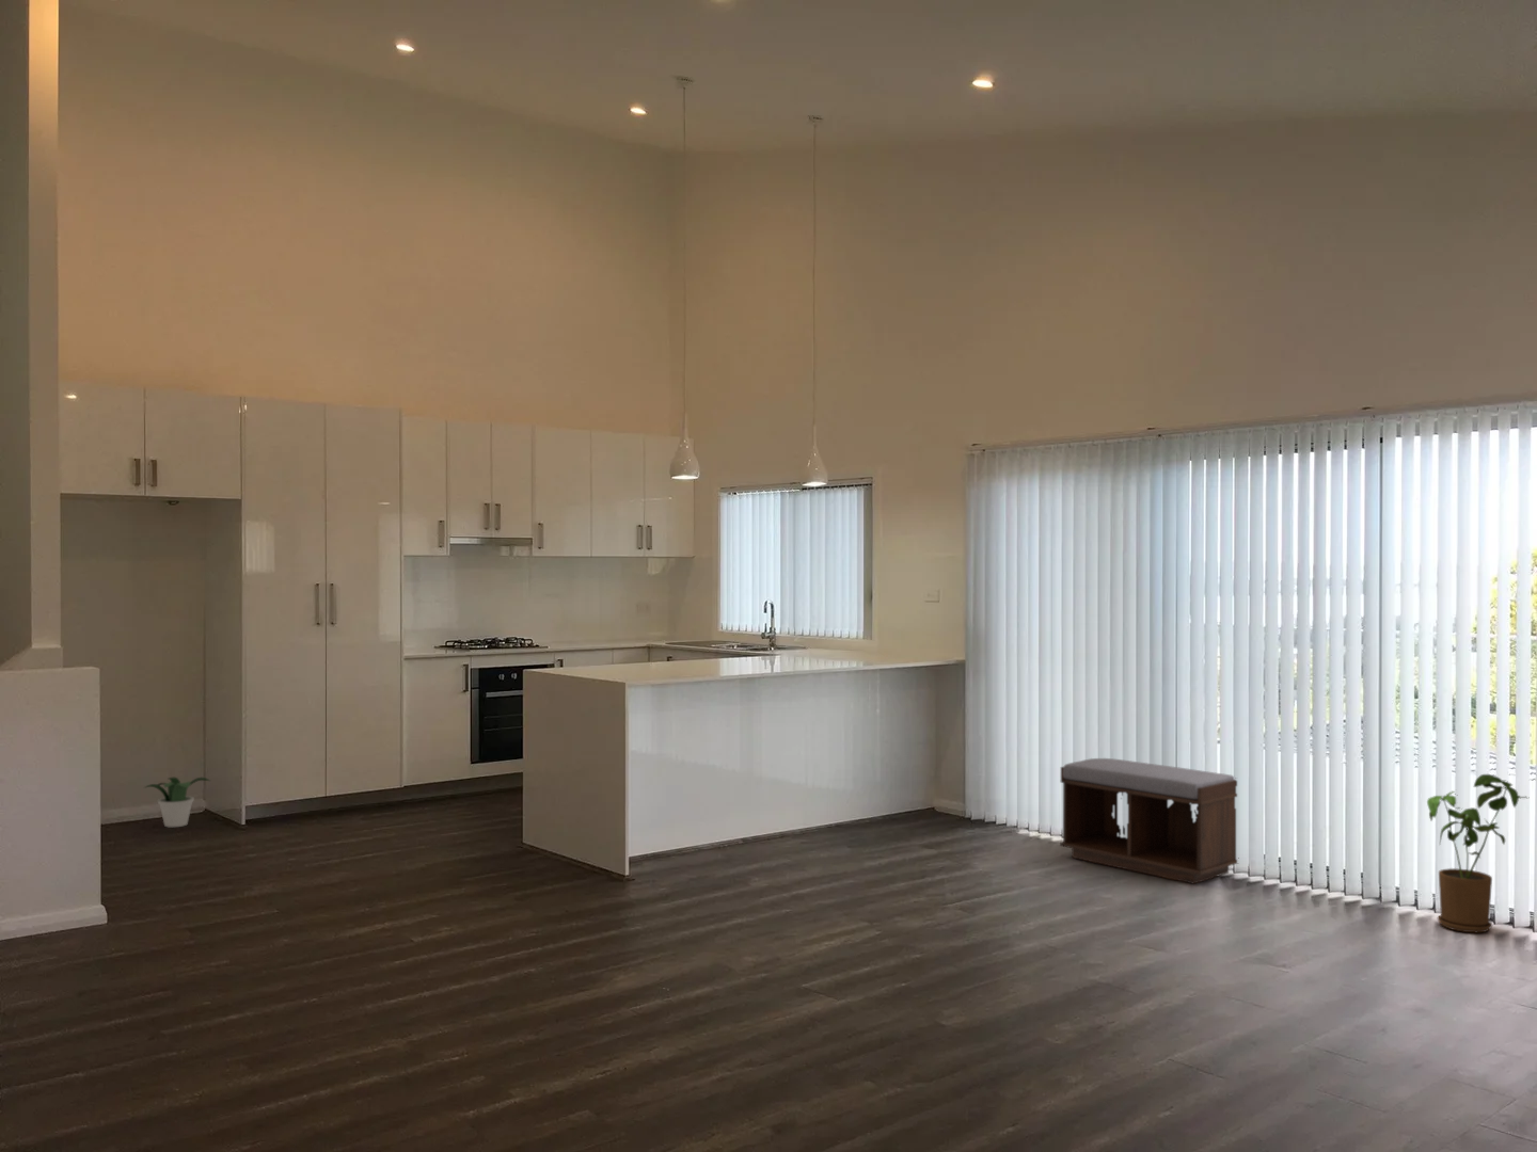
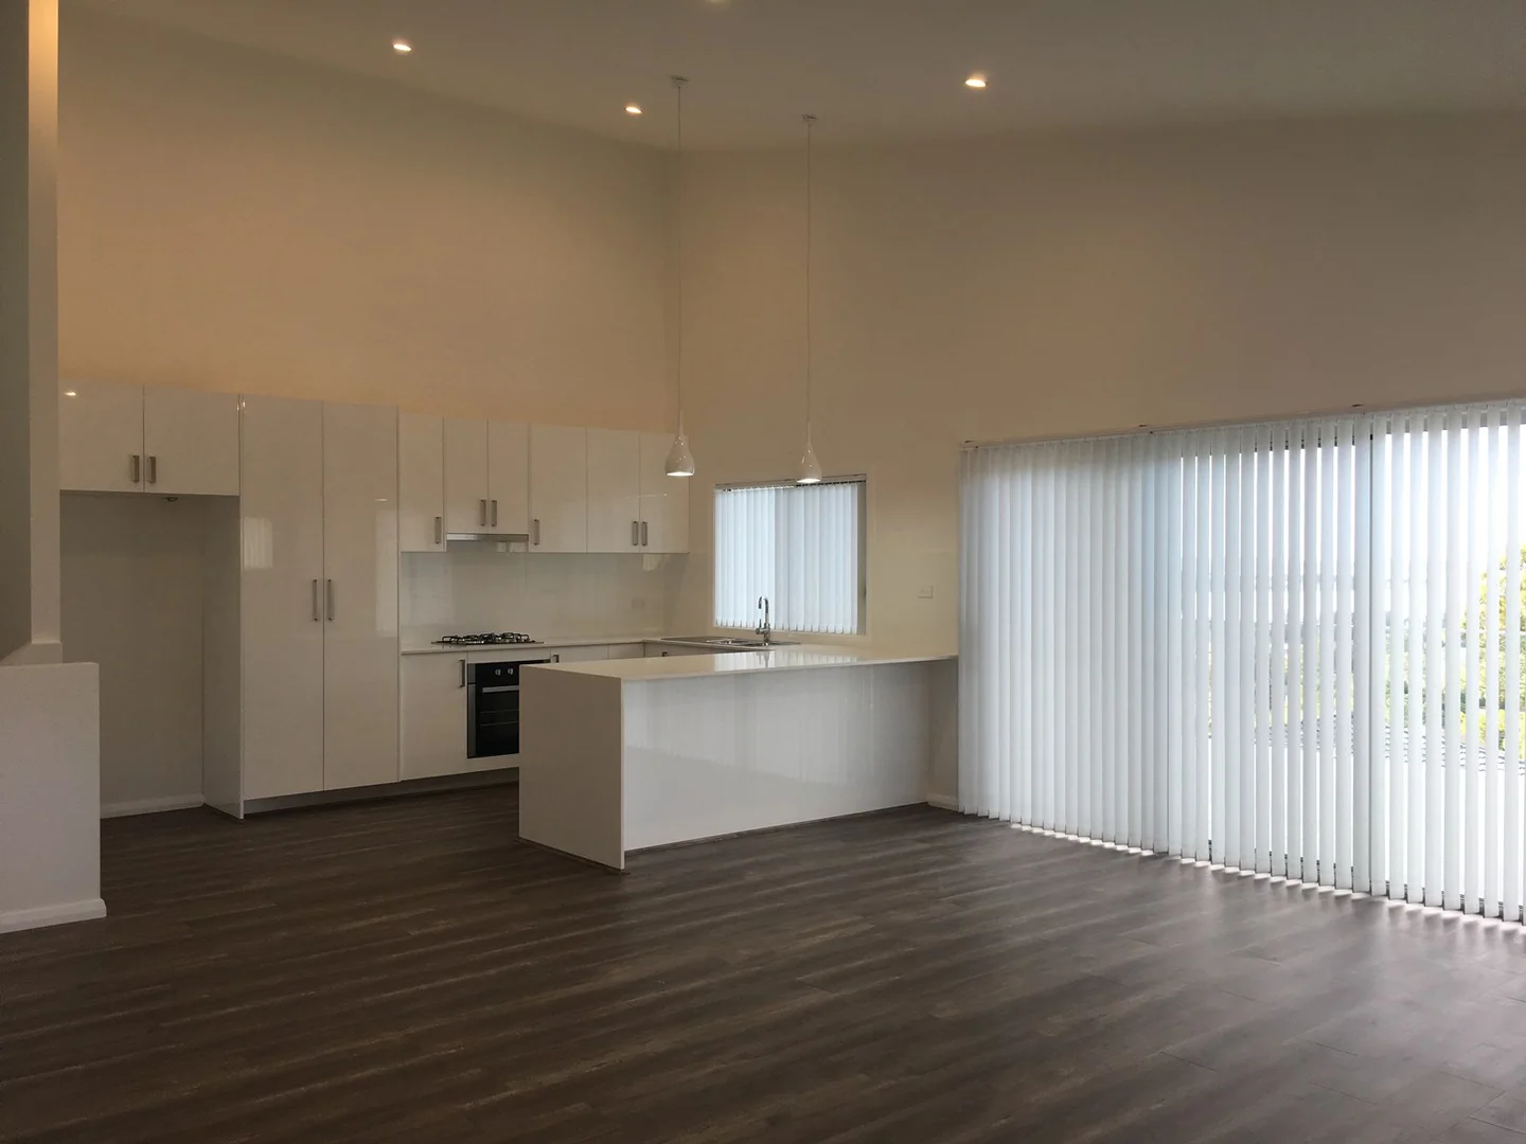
- potted plant [143,777,212,828]
- bench [1059,758,1238,886]
- house plant [1426,773,1529,933]
